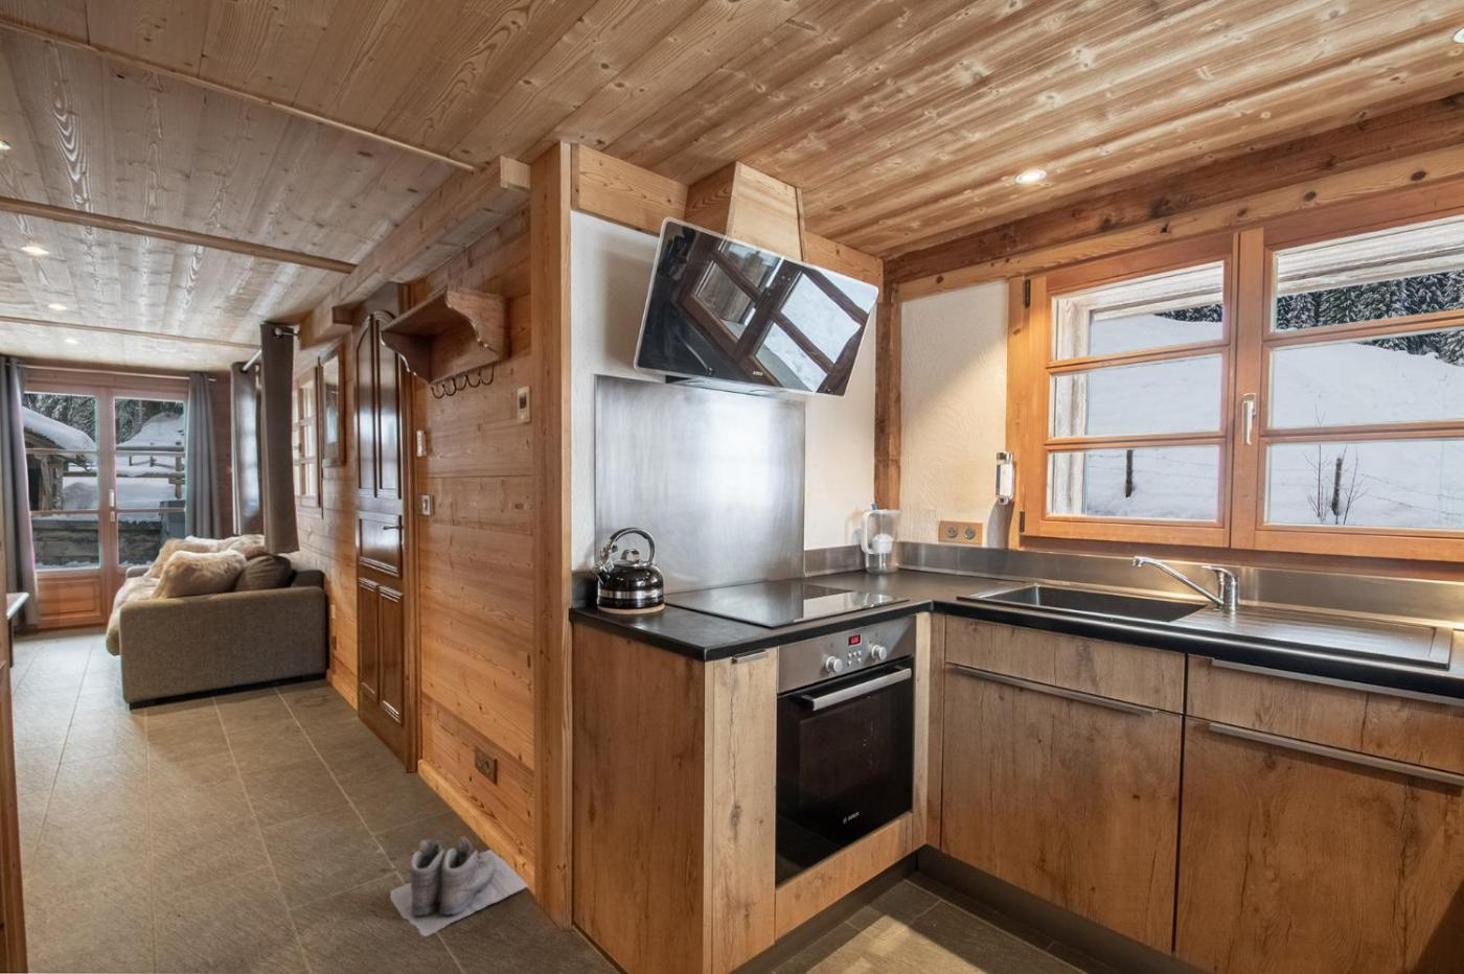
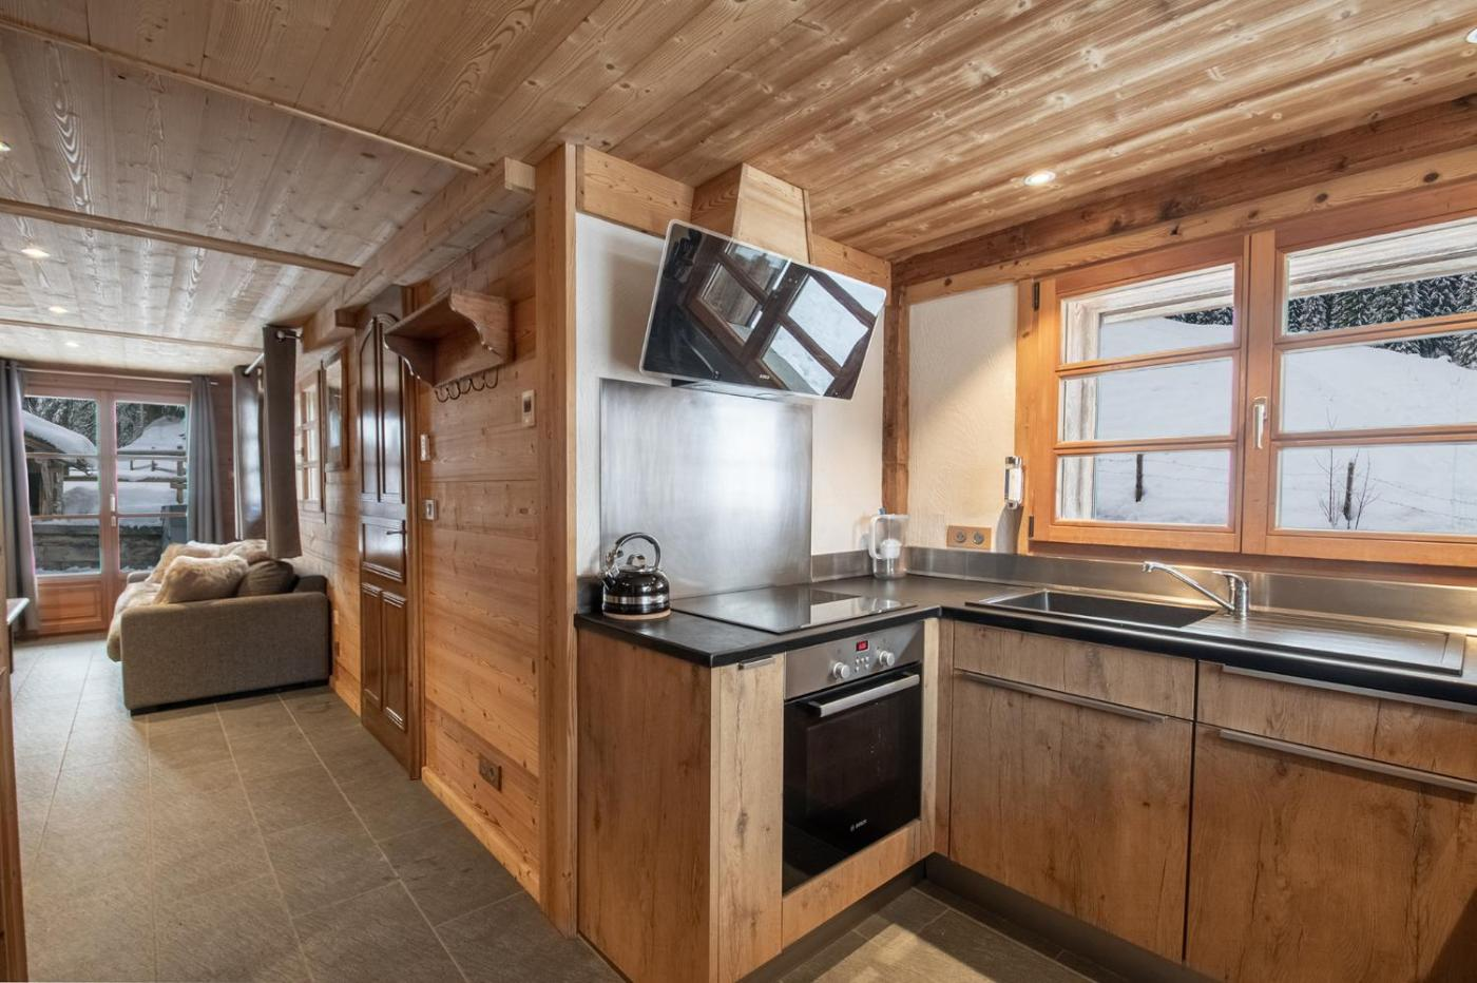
- boots [389,835,529,937]
